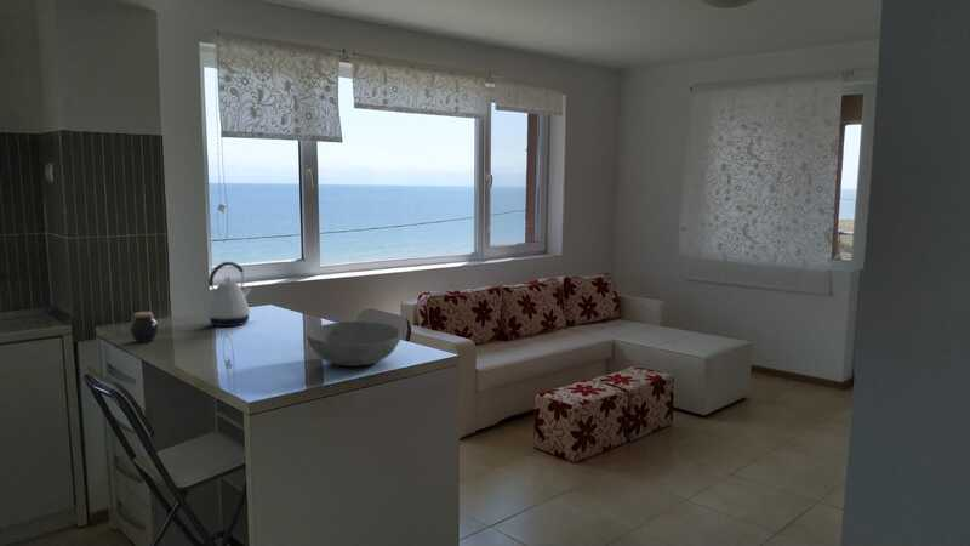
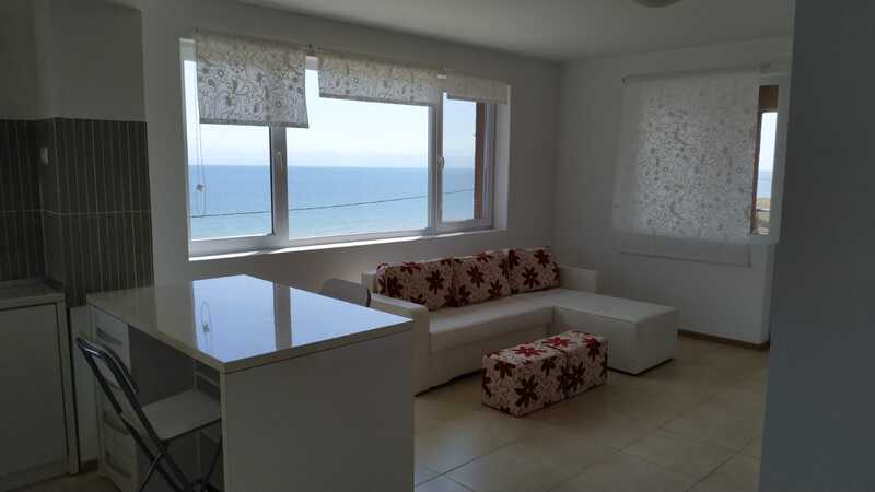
- bowl [306,320,403,368]
- kettle [206,261,252,328]
- jar [129,311,160,343]
